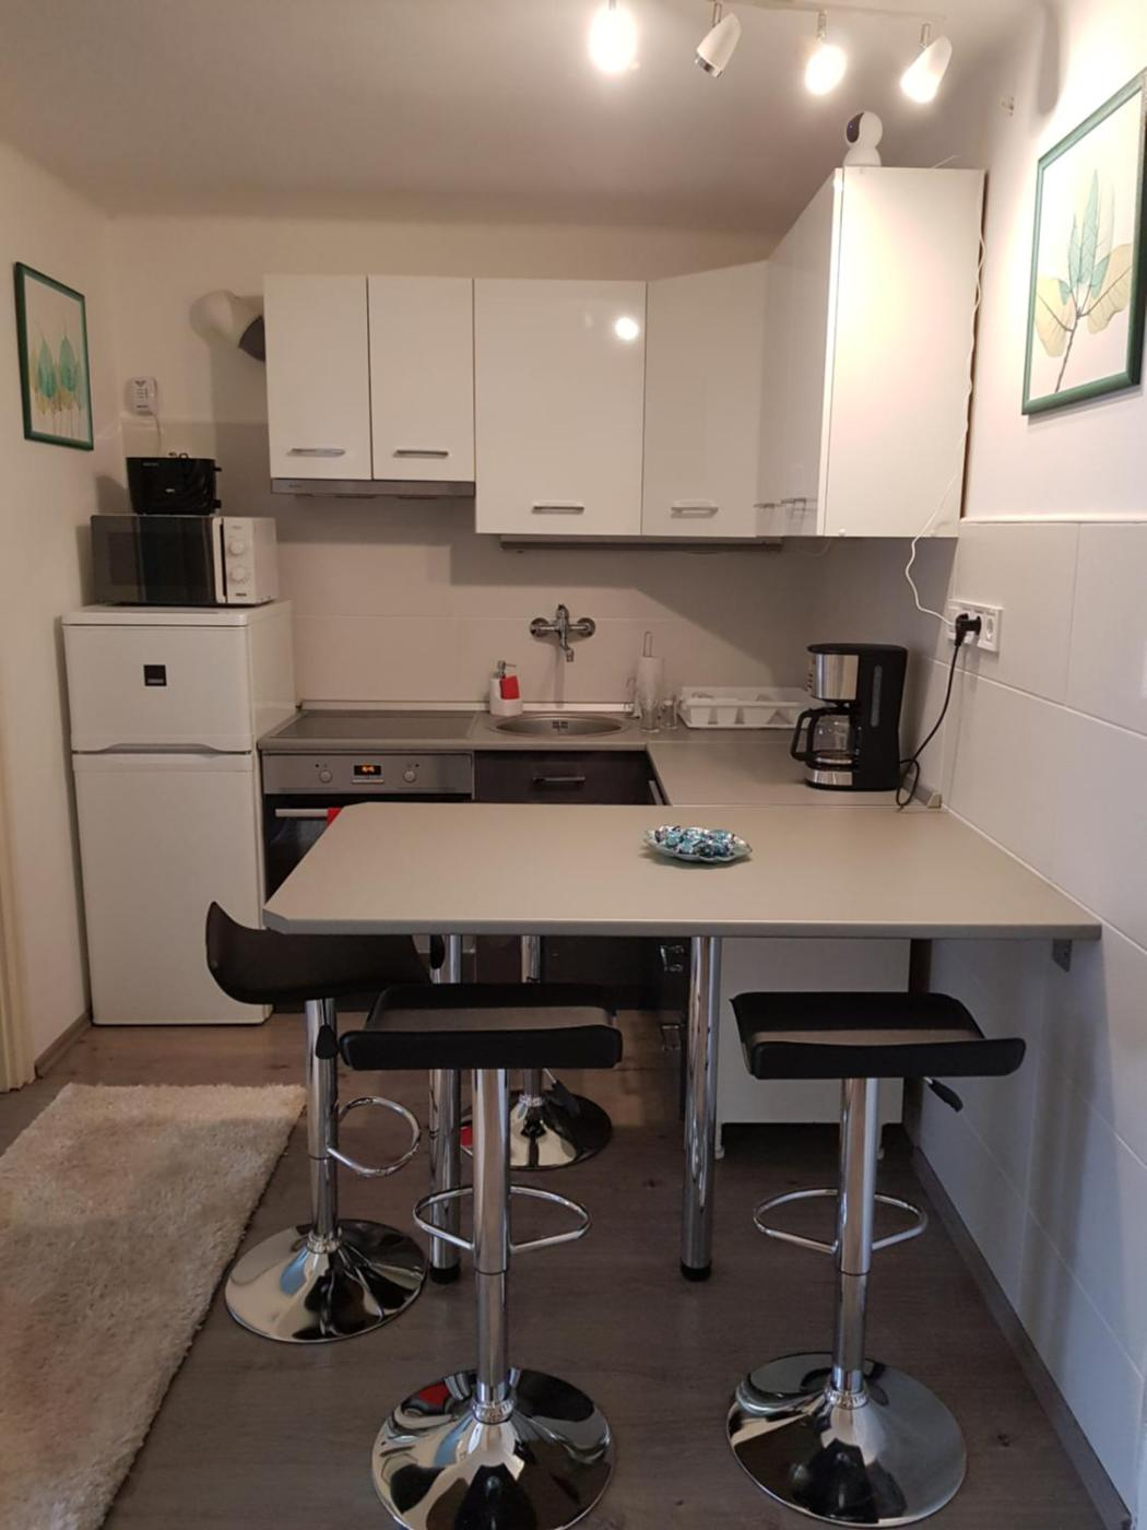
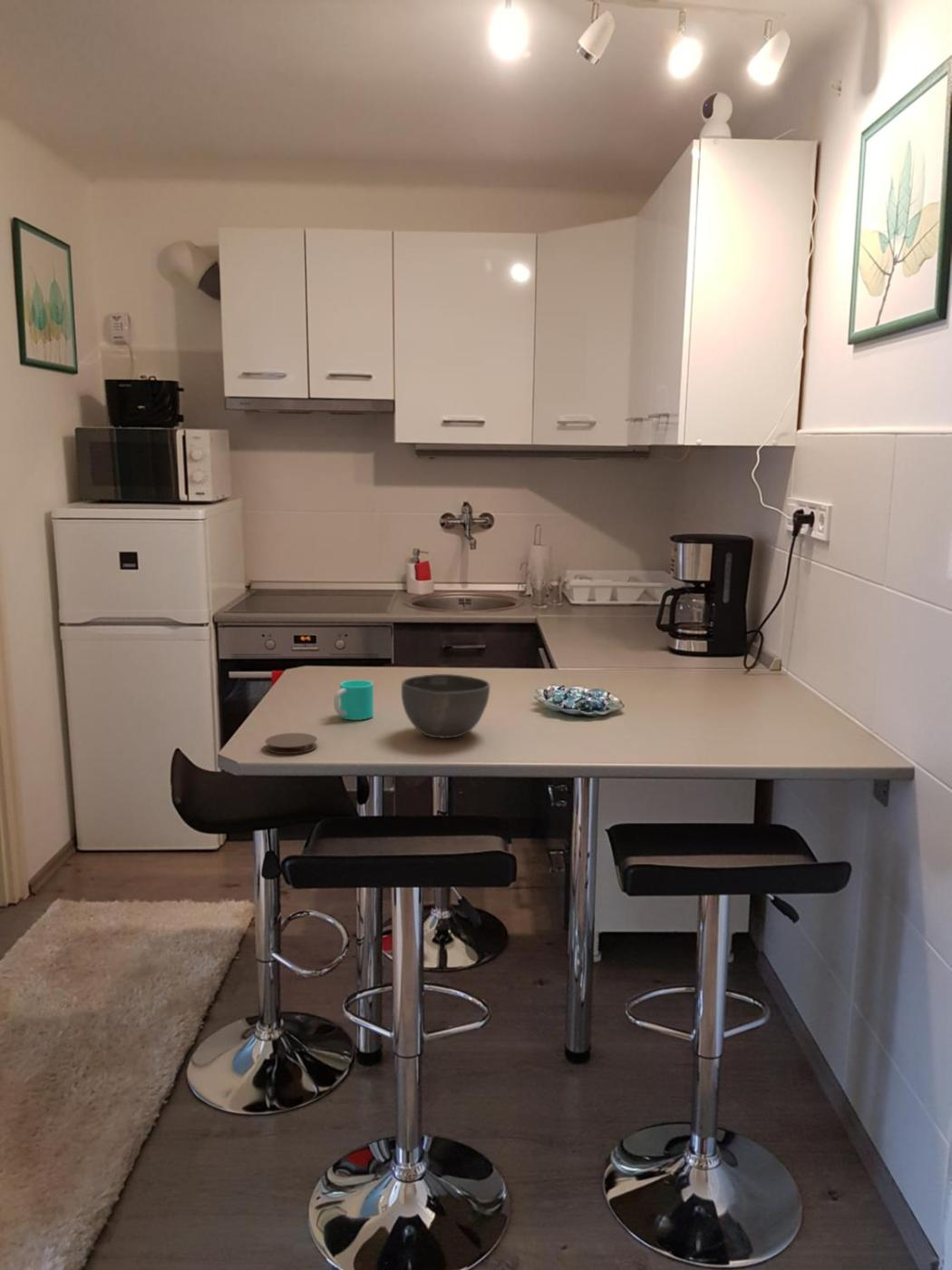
+ coaster [265,732,318,755]
+ cup [333,679,374,721]
+ bowl [401,673,491,739]
